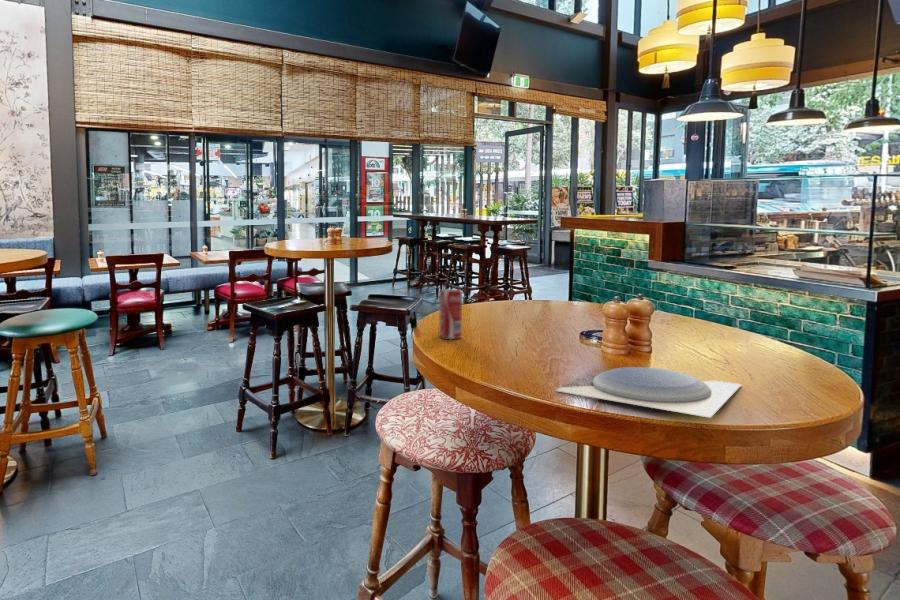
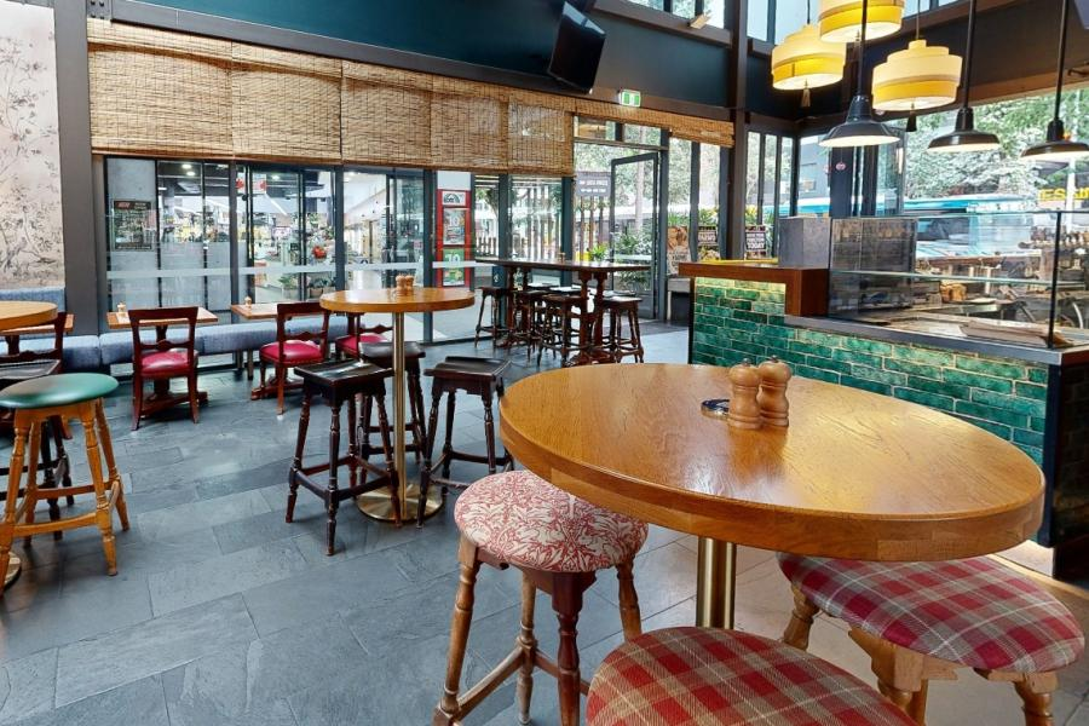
- plate [554,366,743,419]
- beverage can [438,288,463,340]
